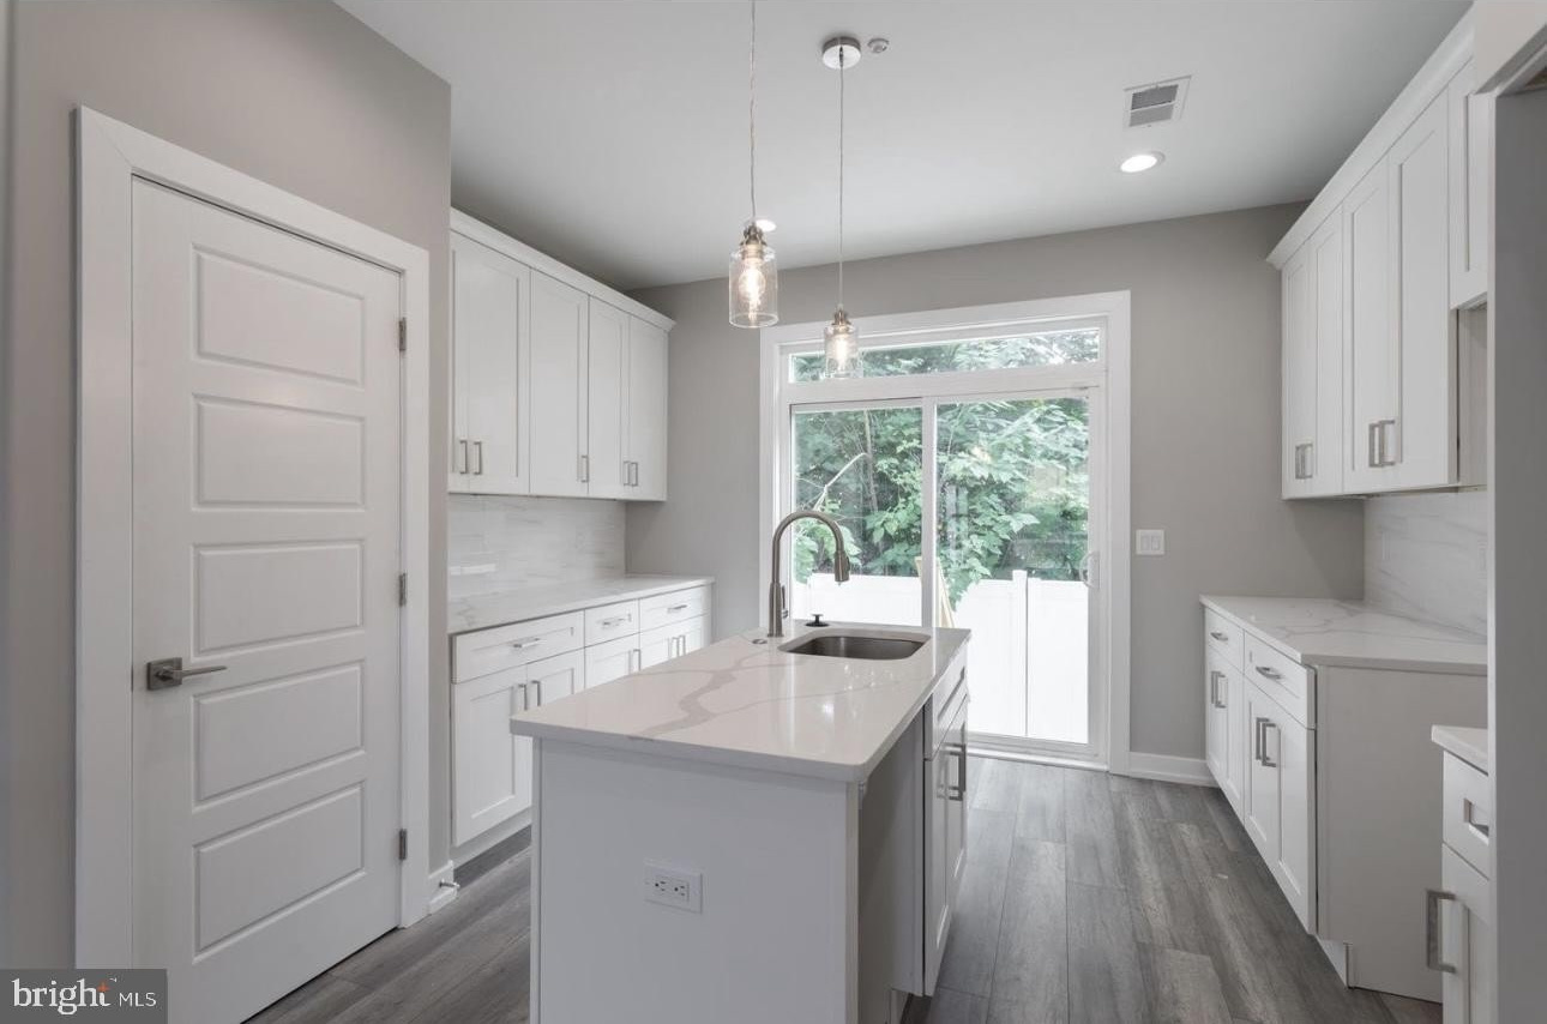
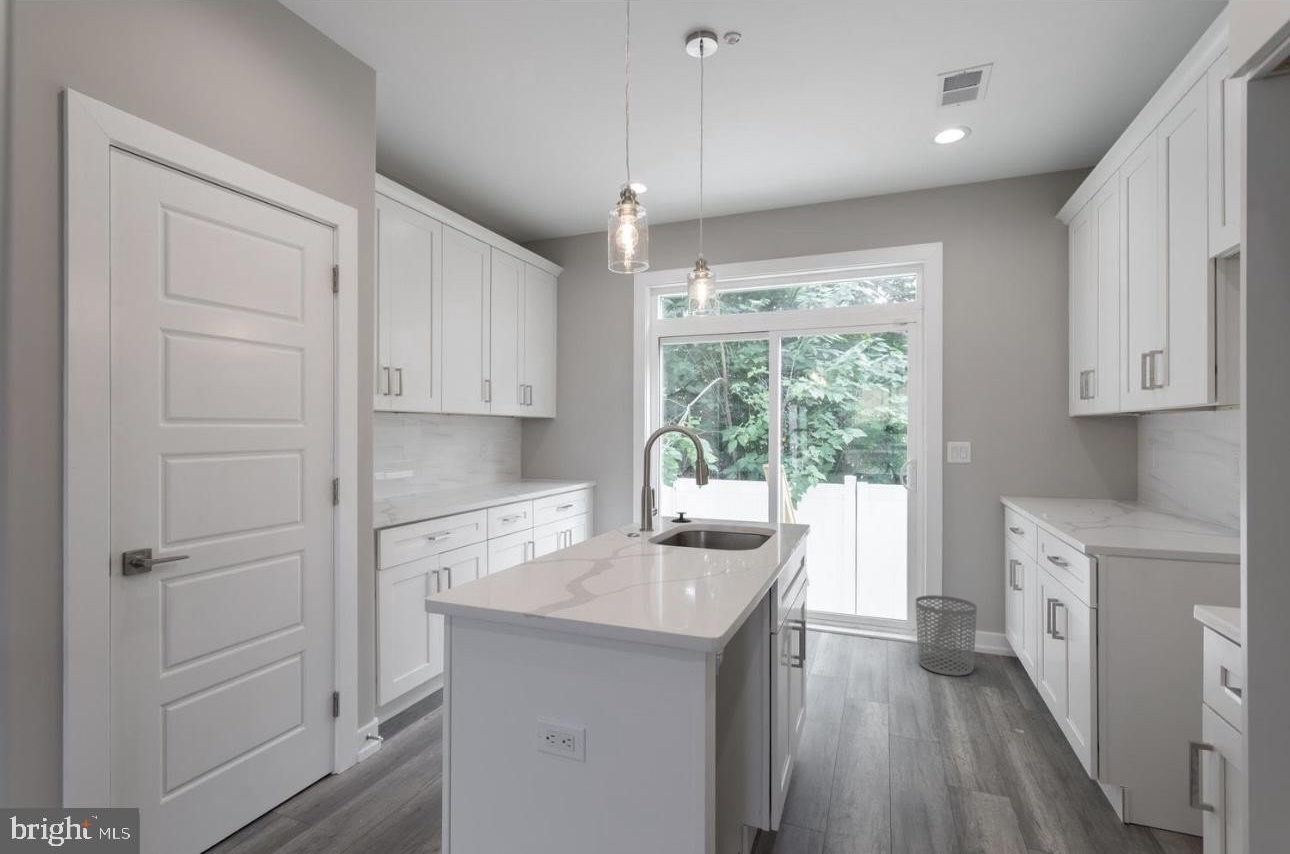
+ waste bin [915,594,978,677]
